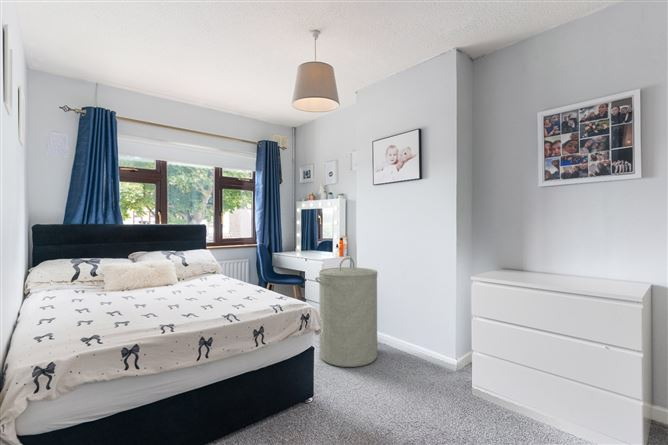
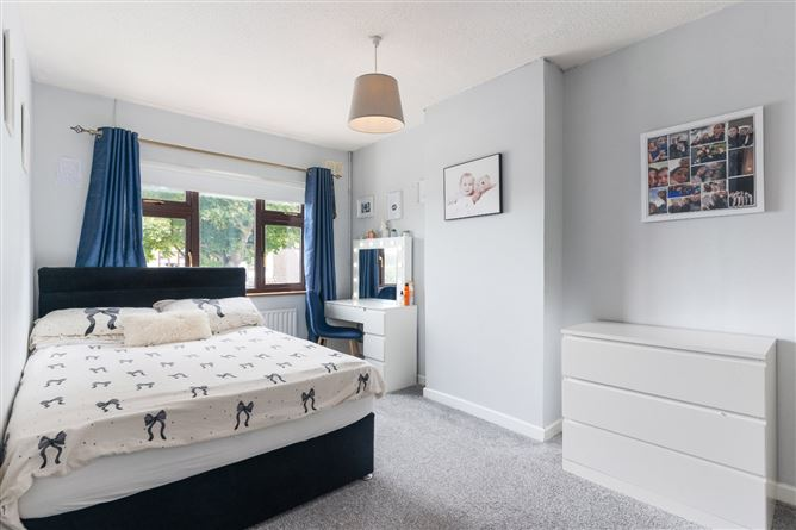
- laundry hamper [314,256,379,368]
